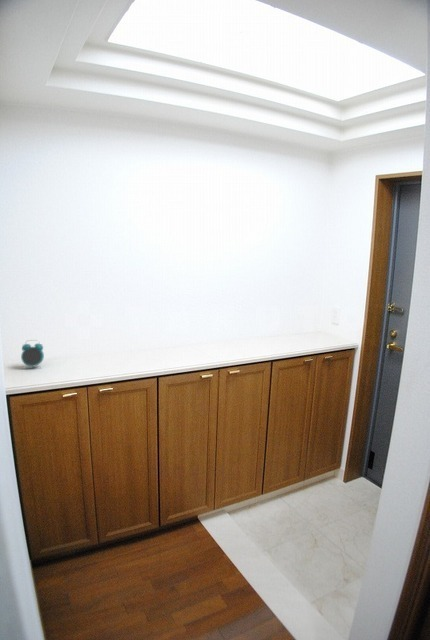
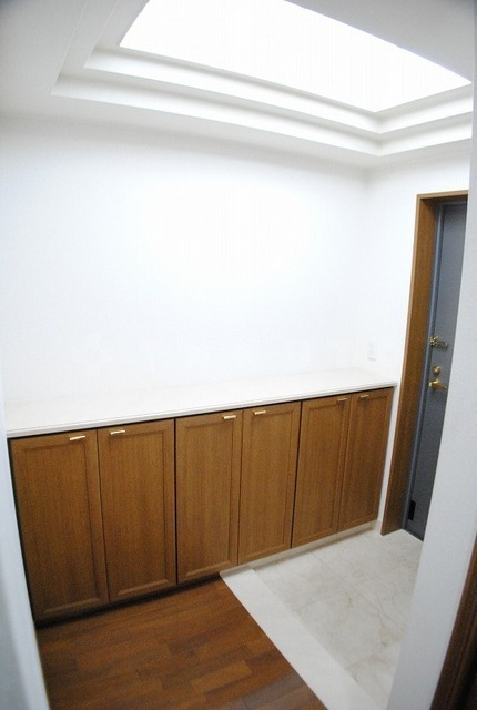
- alarm clock [20,339,45,370]
